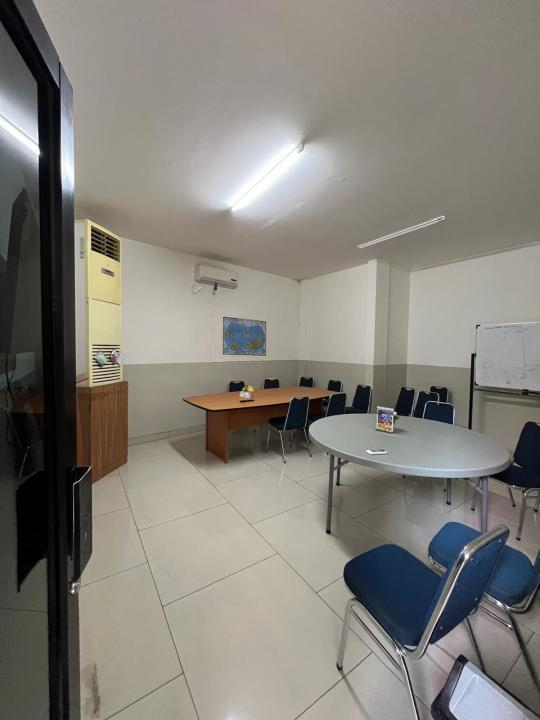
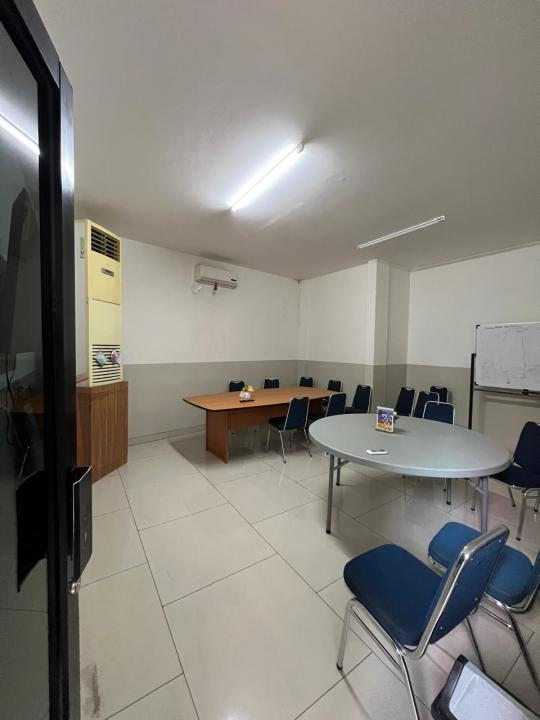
- world map [222,316,267,357]
